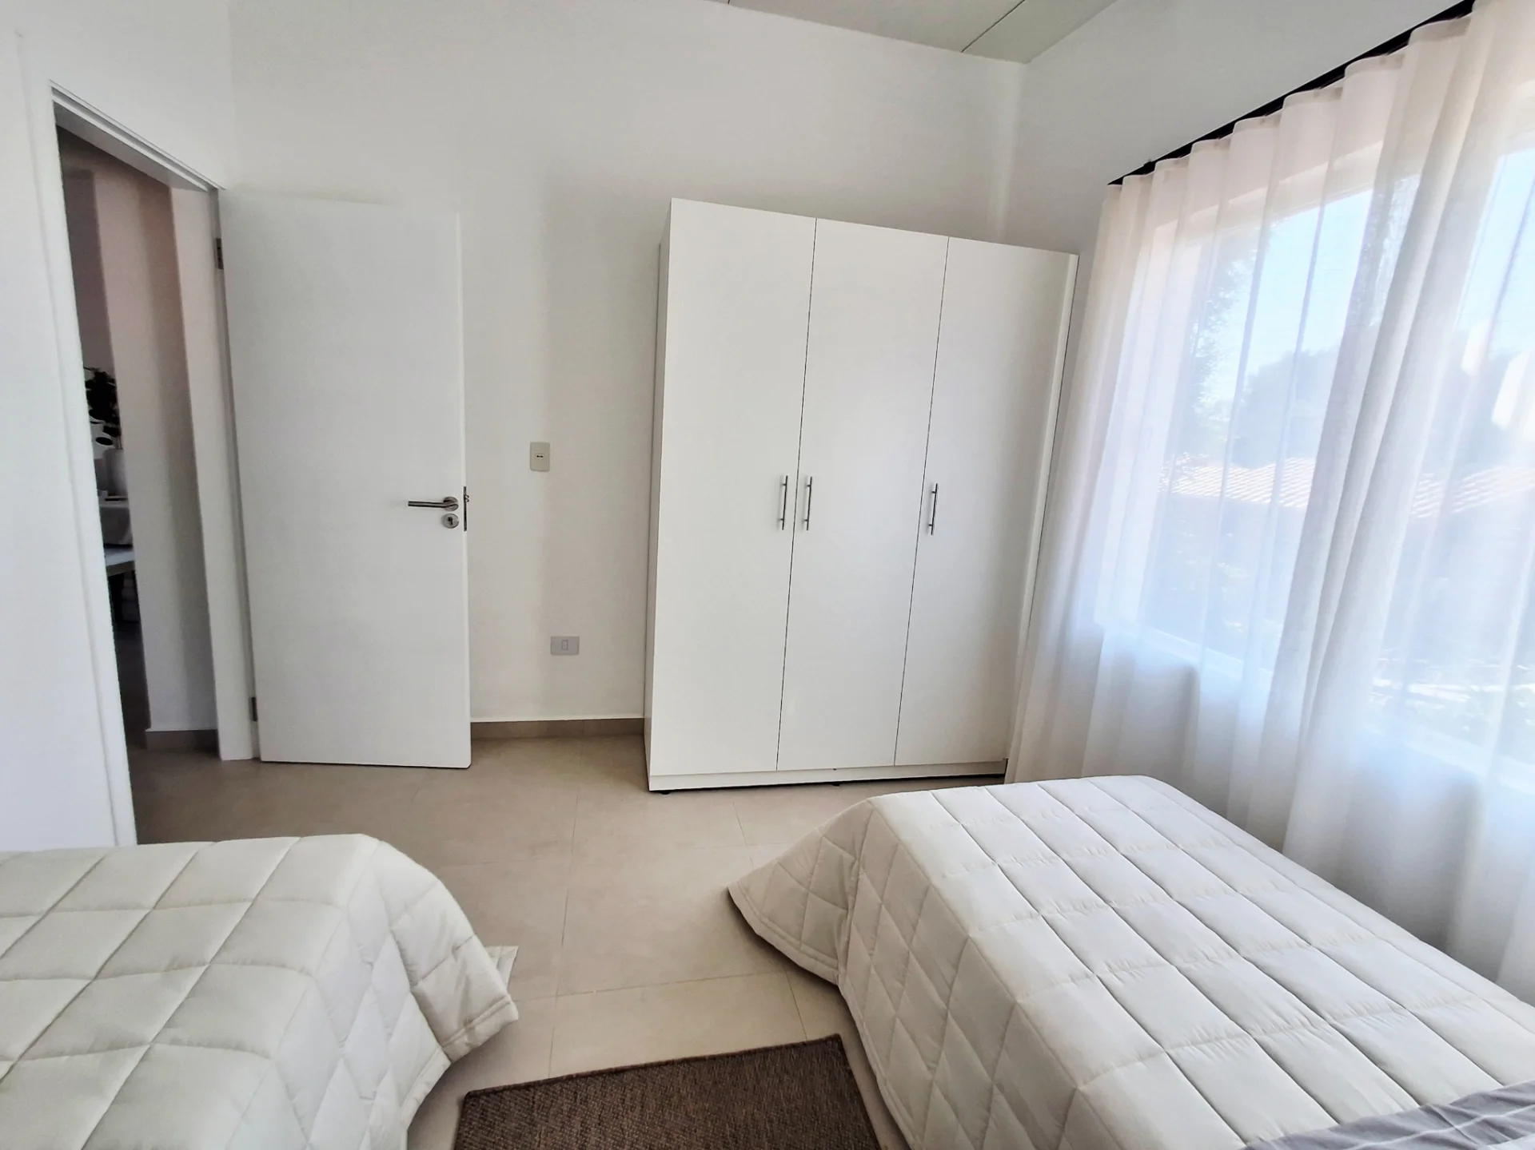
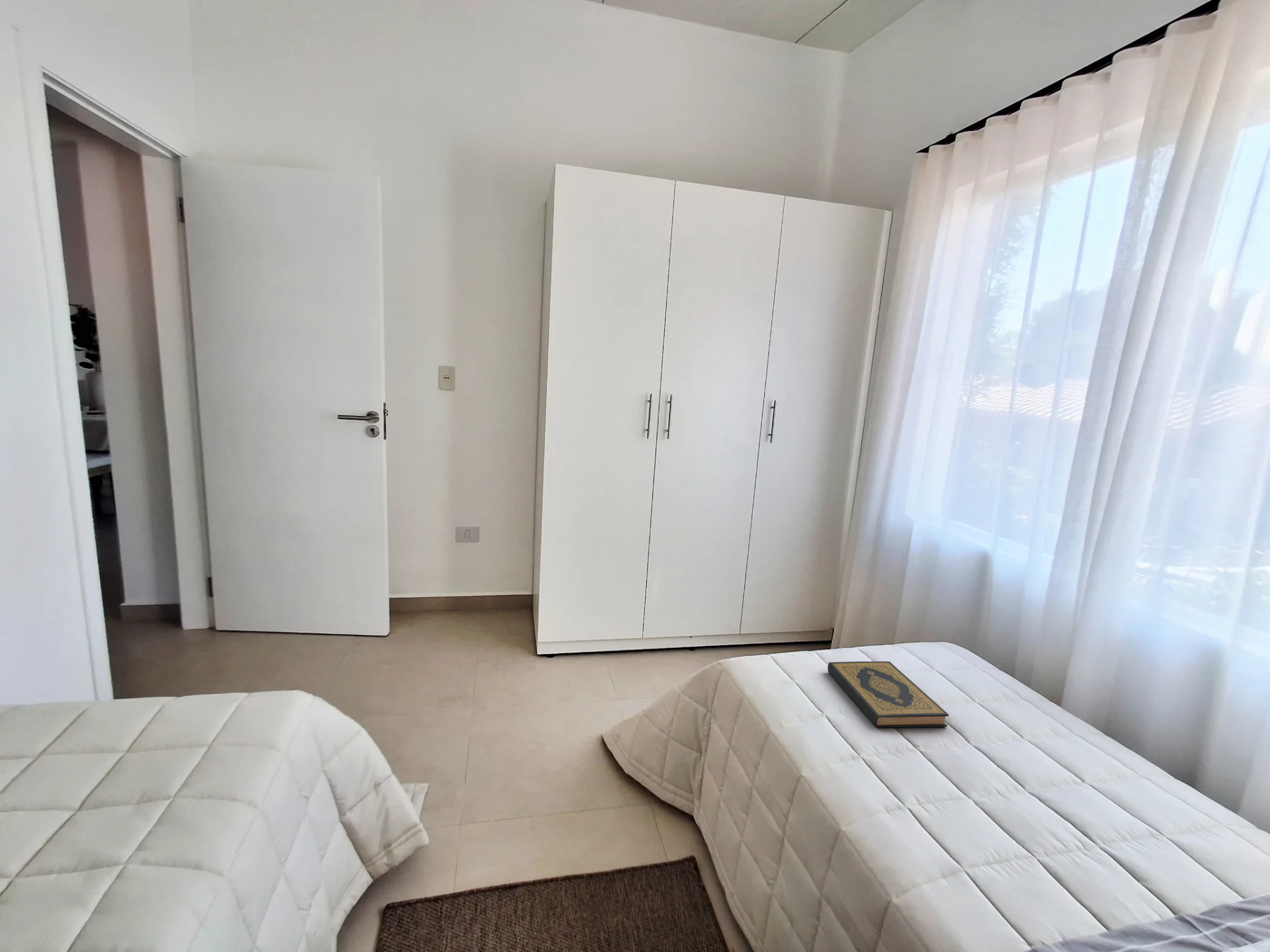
+ hardback book [827,660,949,728]
